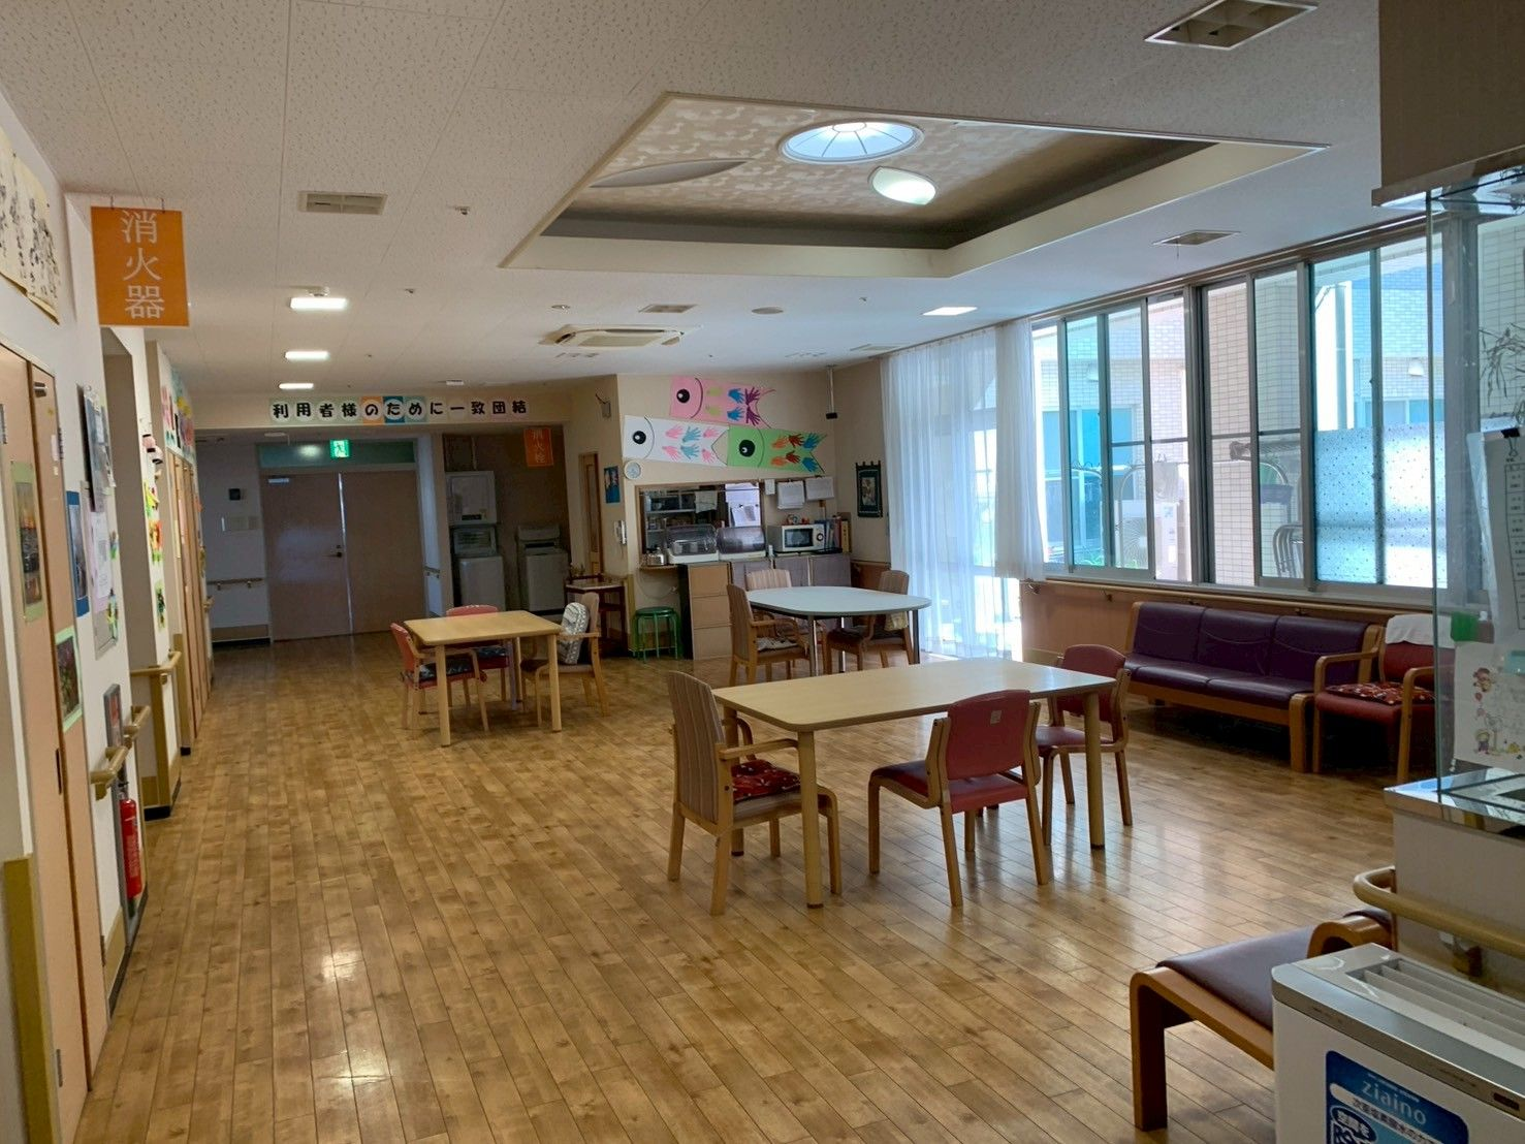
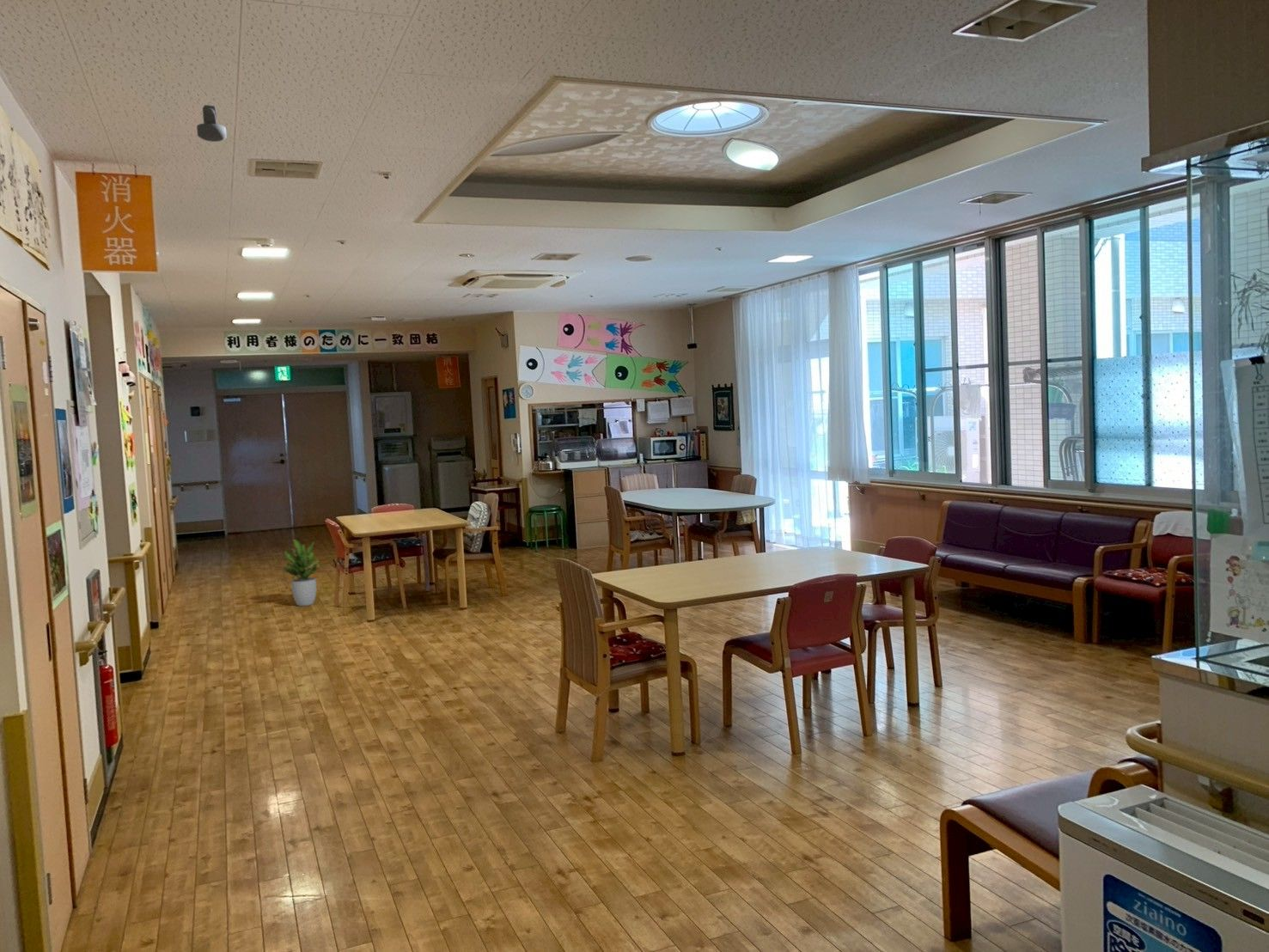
+ potted plant [280,539,326,607]
+ security camera [196,104,228,143]
